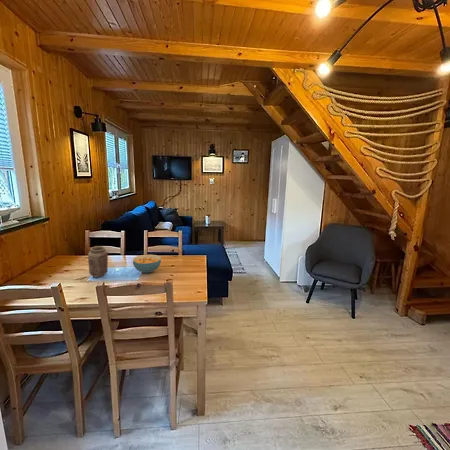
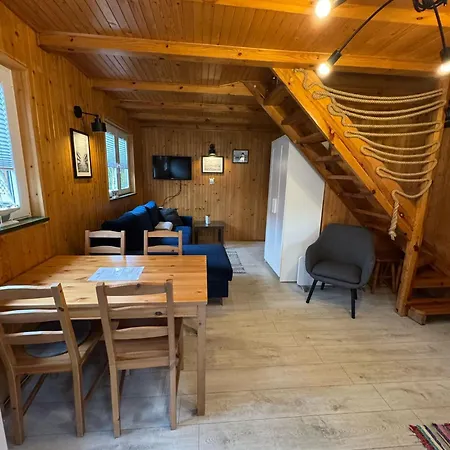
- vase [87,245,109,278]
- cereal bowl [132,254,162,274]
